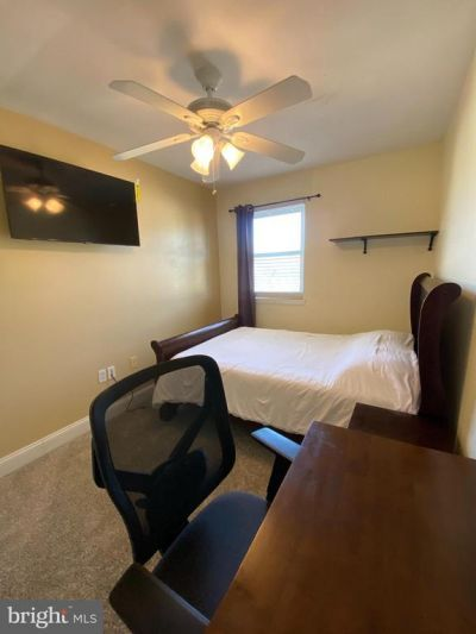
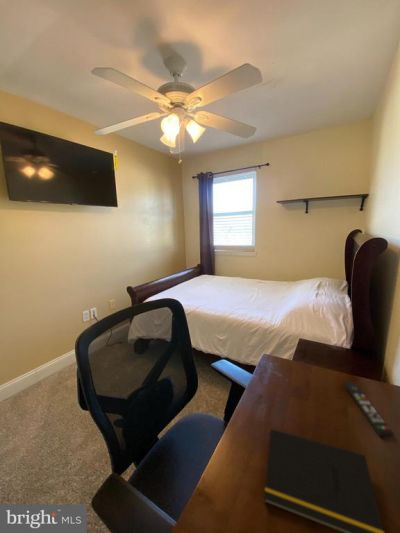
+ notepad [263,428,385,533]
+ remote control [342,381,395,438]
